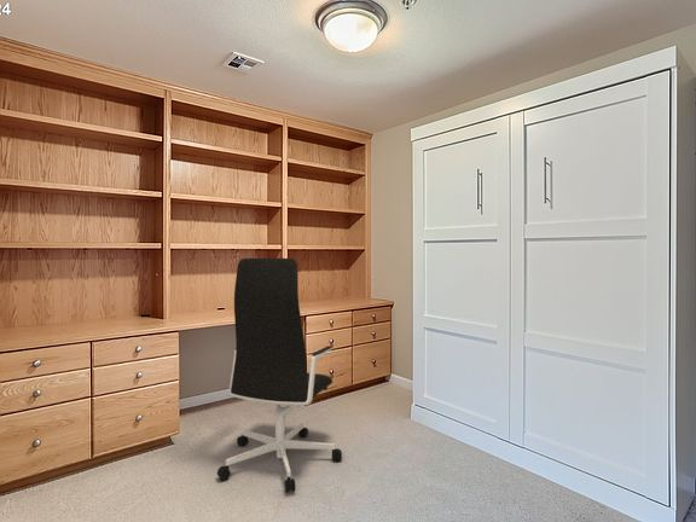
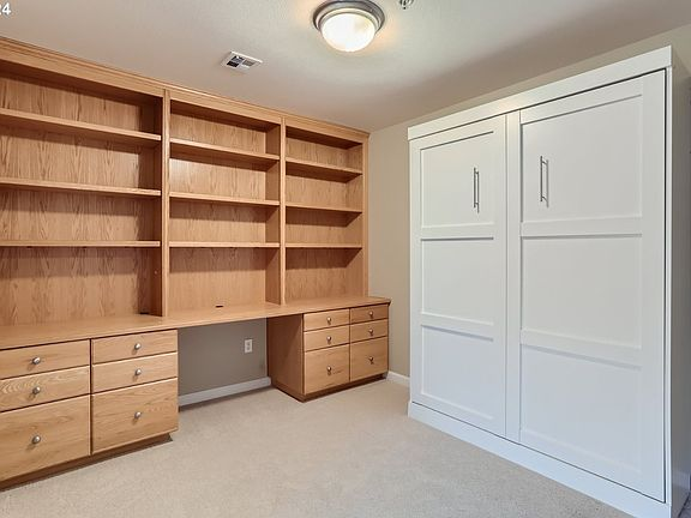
- office chair [216,257,343,494]
